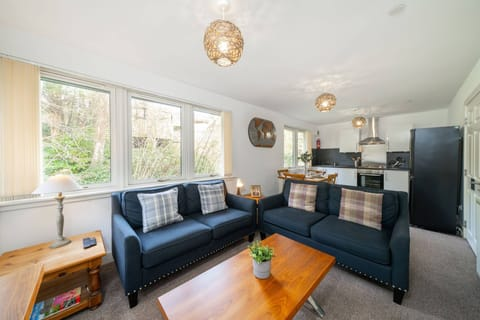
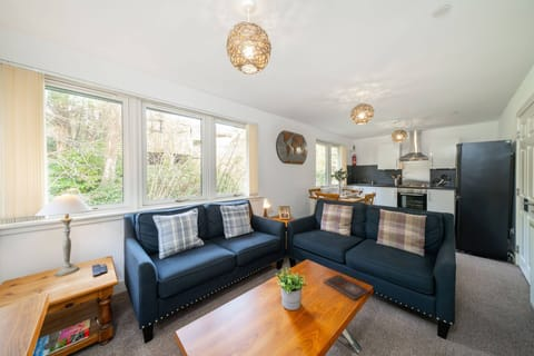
+ book [323,274,370,301]
